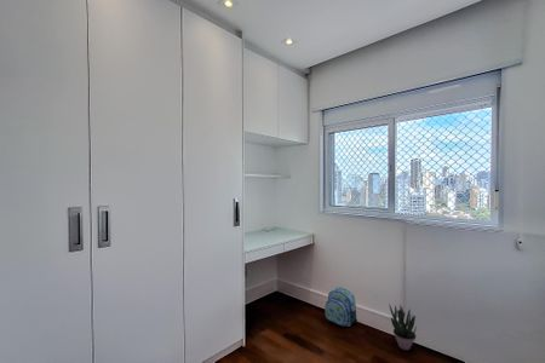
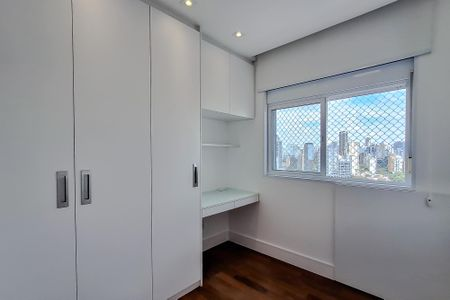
- backpack [323,286,358,328]
- potted plant [388,302,418,352]
